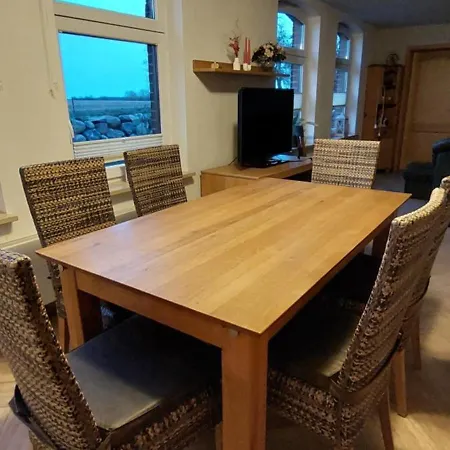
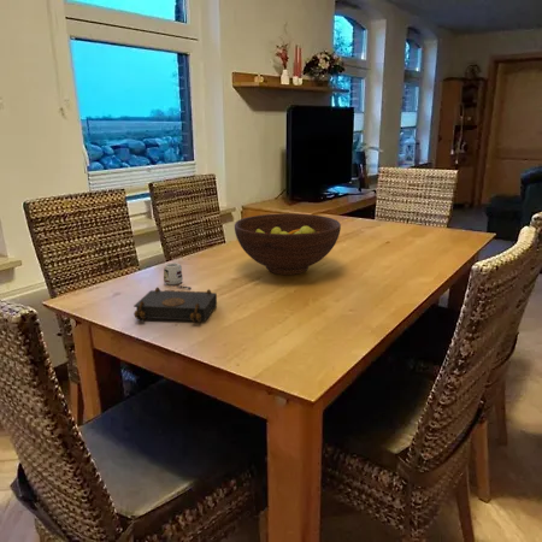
+ fruit bowl [234,212,342,276]
+ book [132,285,218,324]
+ mug [163,261,193,290]
